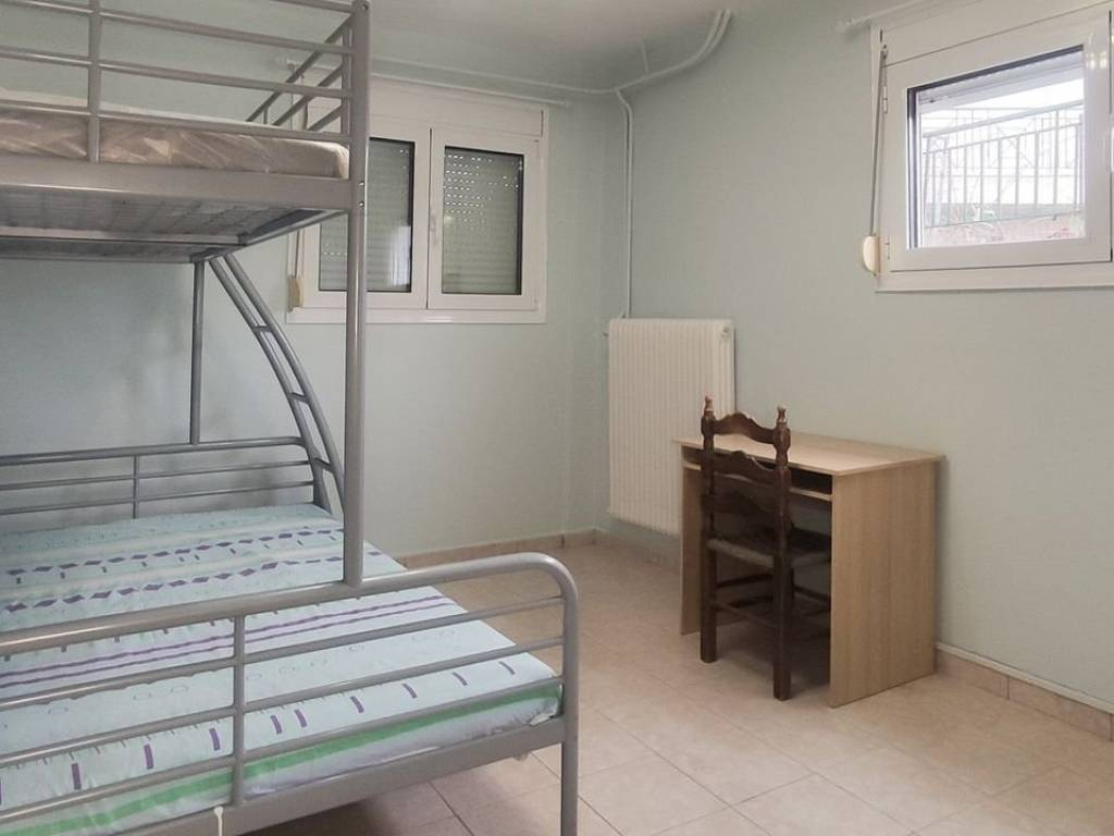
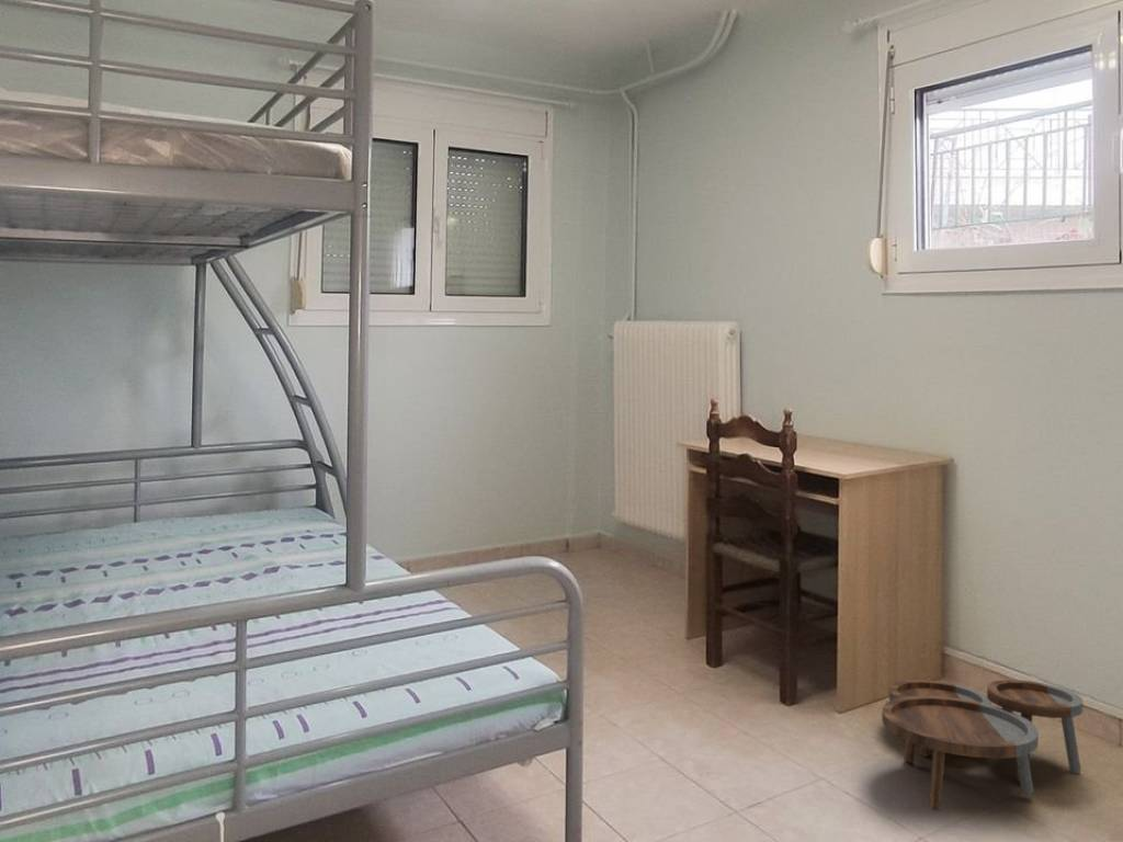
+ nesting tables [881,679,1084,812]
